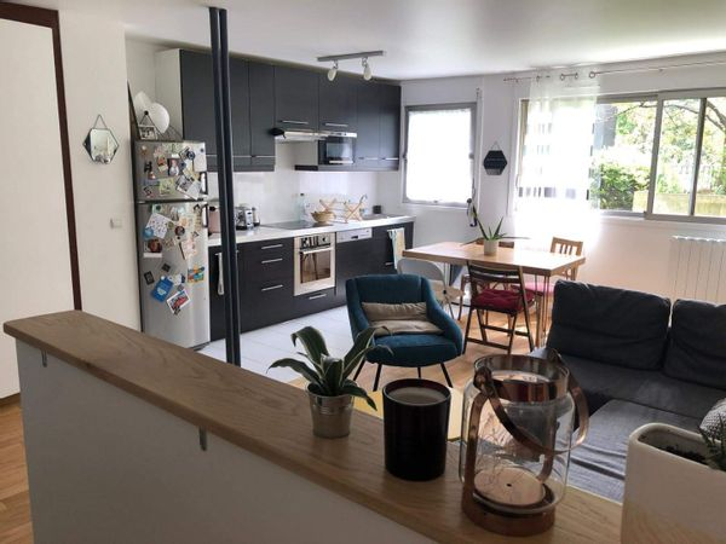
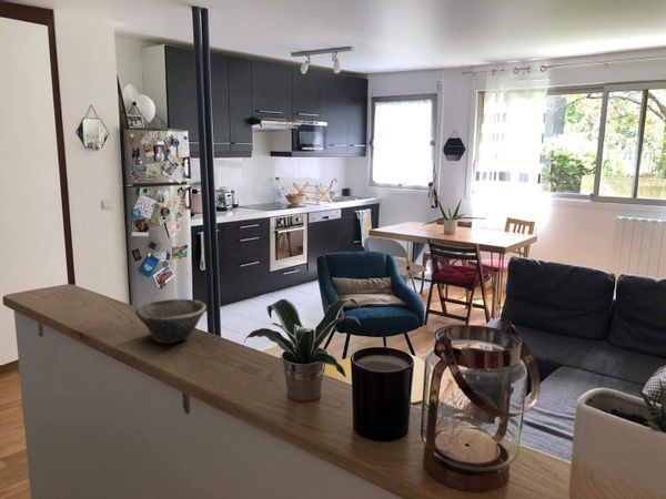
+ bowl [134,298,208,344]
